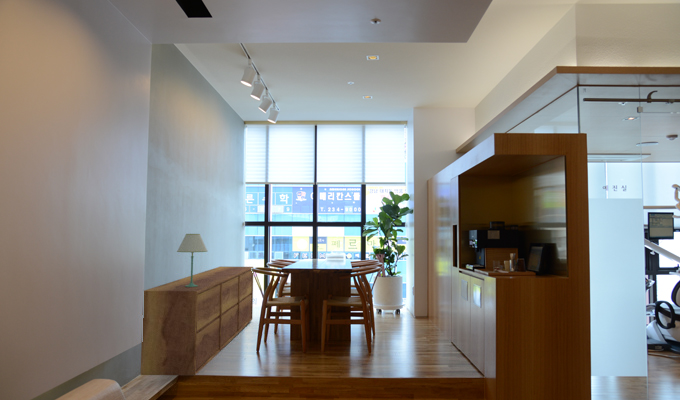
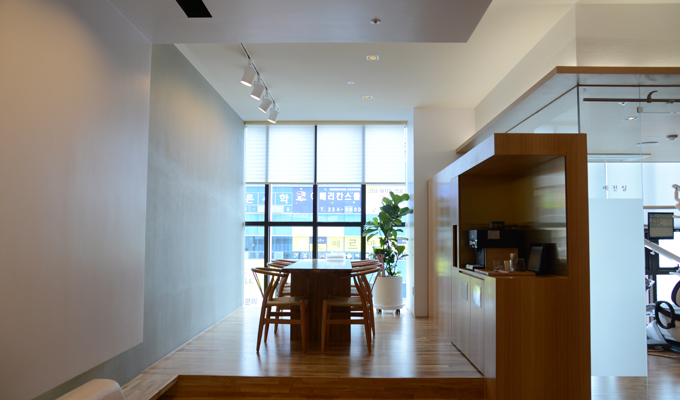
- sideboard [140,265,254,376]
- table lamp [176,233,208,287]
